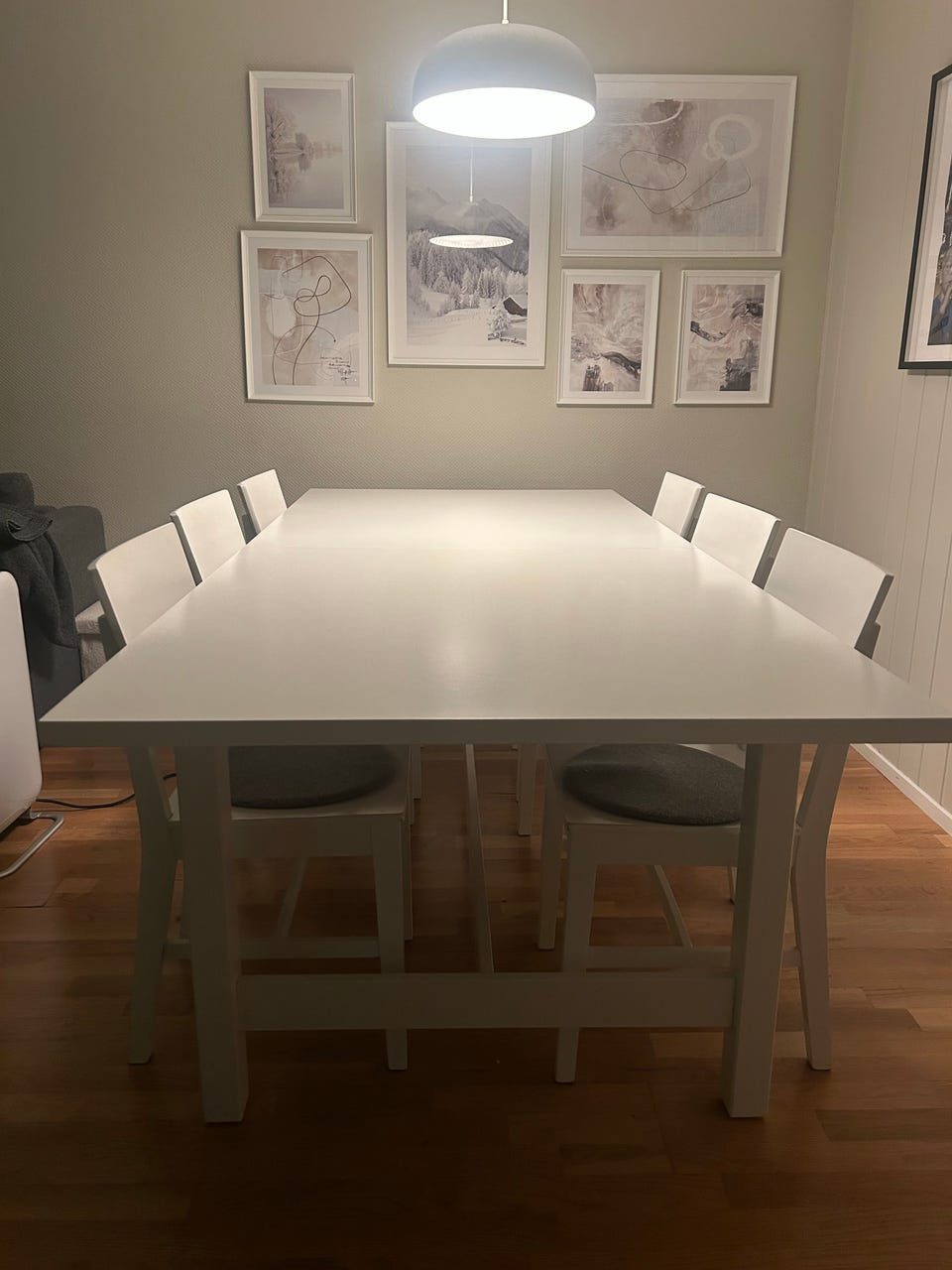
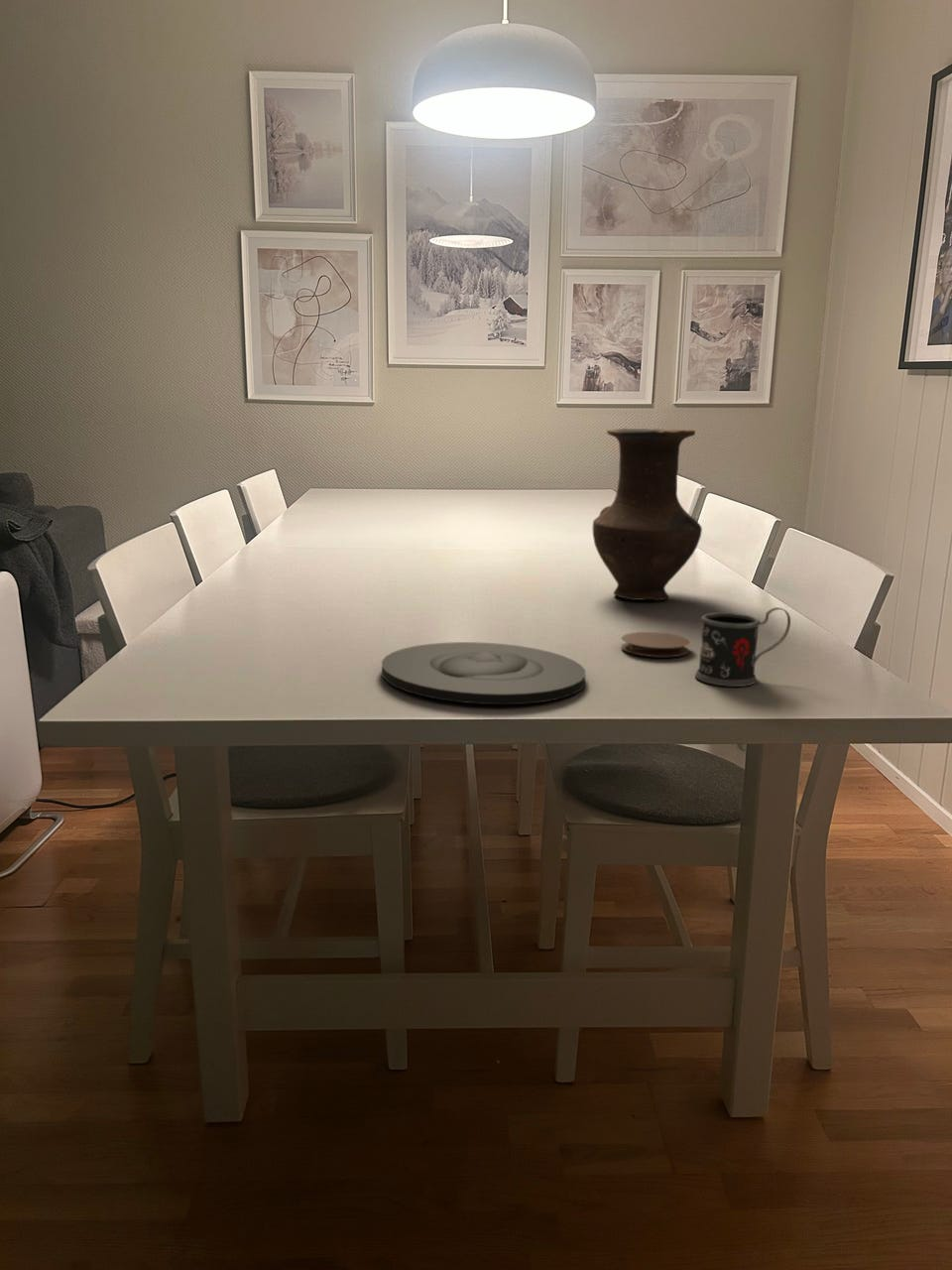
+ plate [381,641,586,705]
+ coaster [620,631,691,658]
+ vase [592,428,703,602]
+ mug [694,606,791,688]
